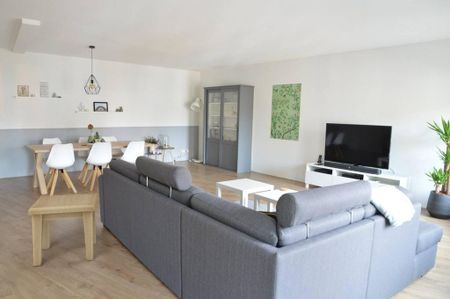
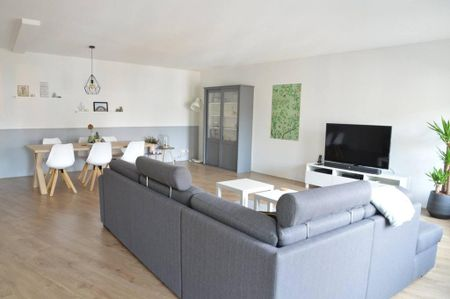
- side table [27,192,98,267]
